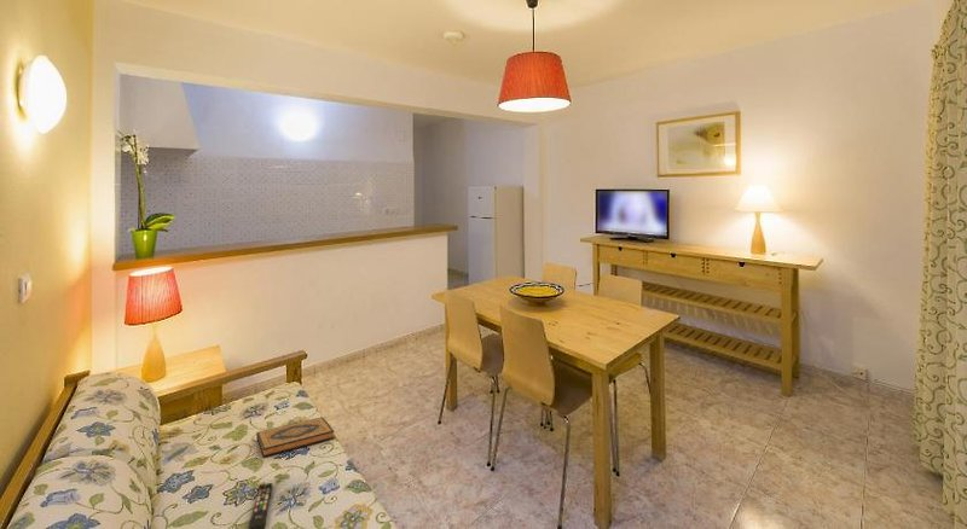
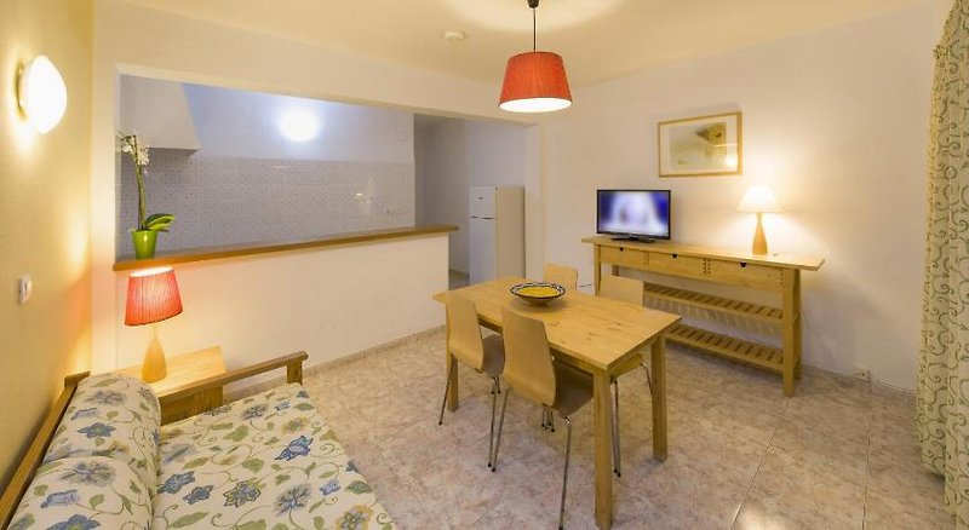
- remote control [248,482,273,529]
- hardback book [255,415,335,459]
